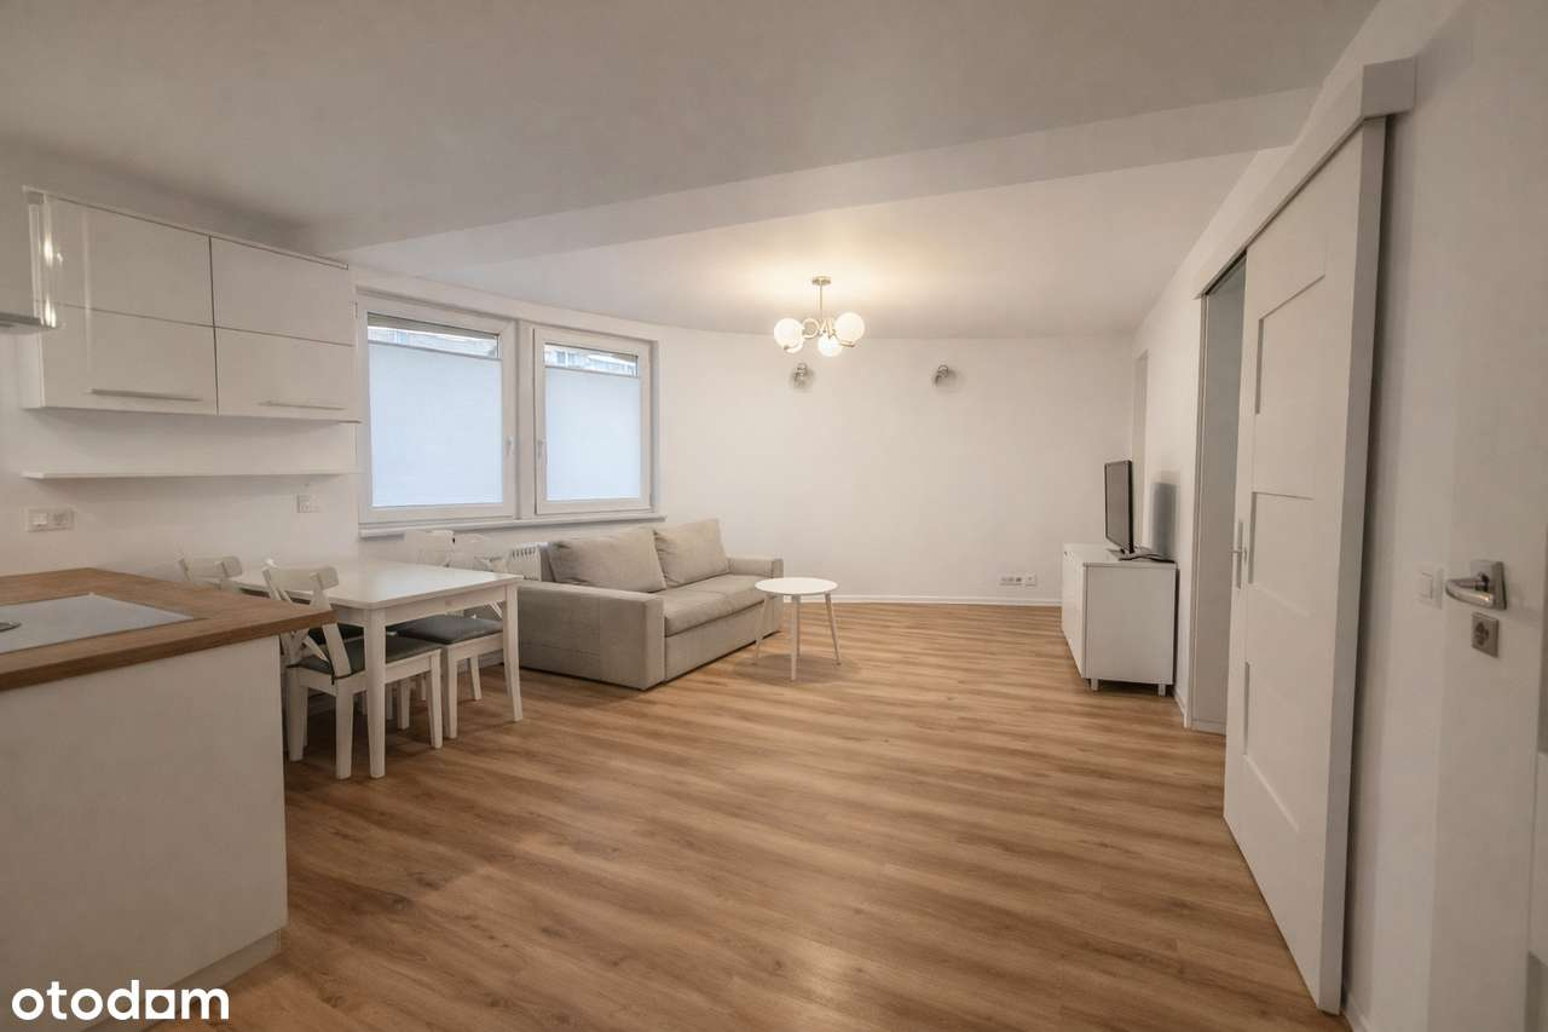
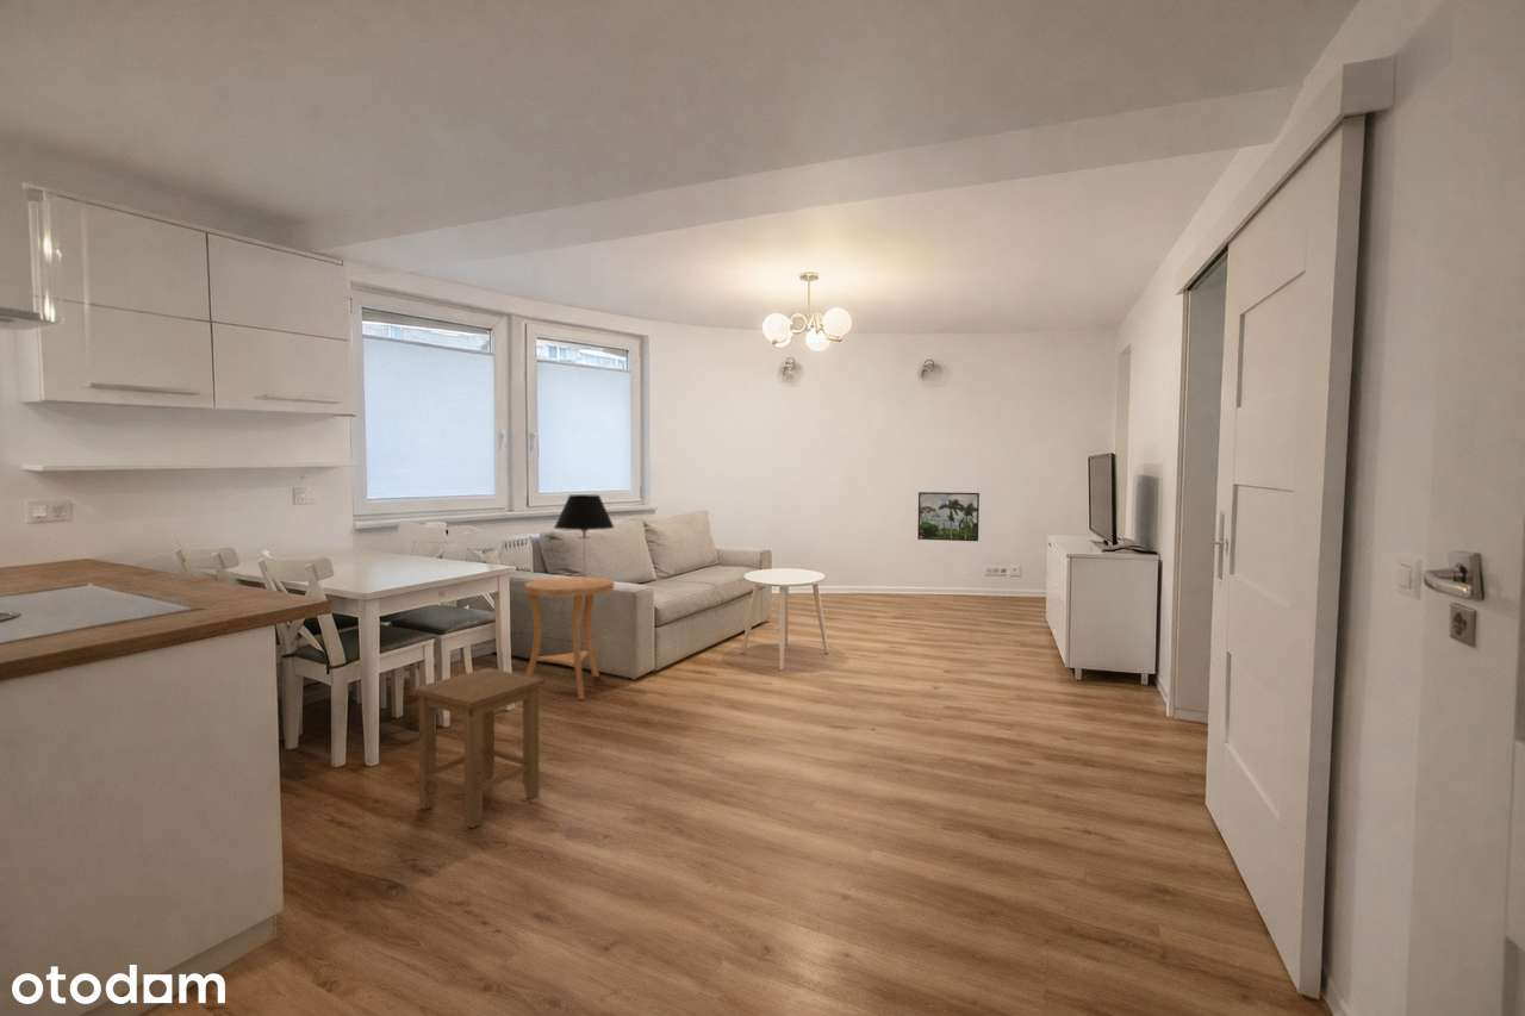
+ side table [524,575,616,700]
+ table lamp [553,493,616,581]
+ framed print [916,491,981,542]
+ stool [411,667,546,829]
